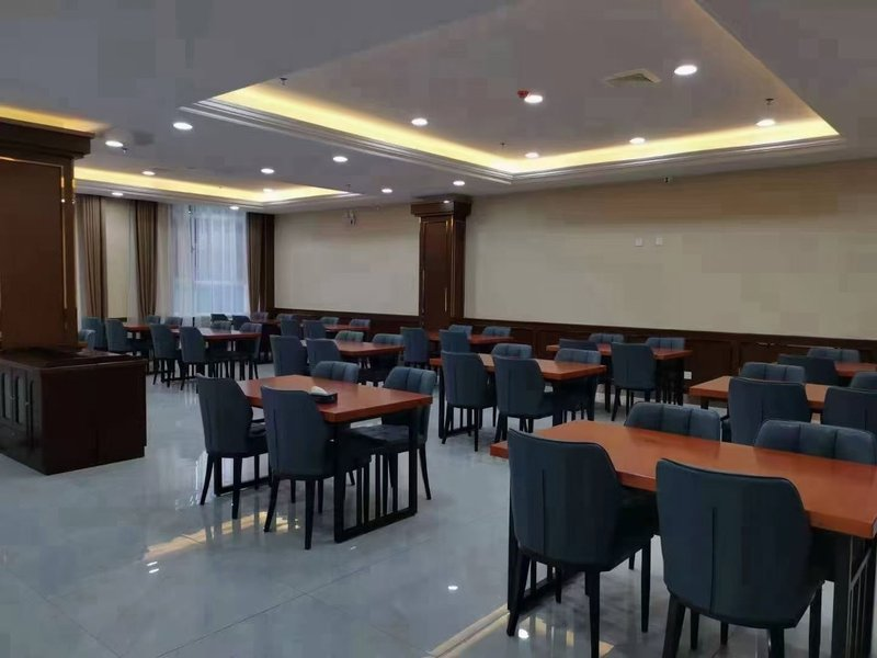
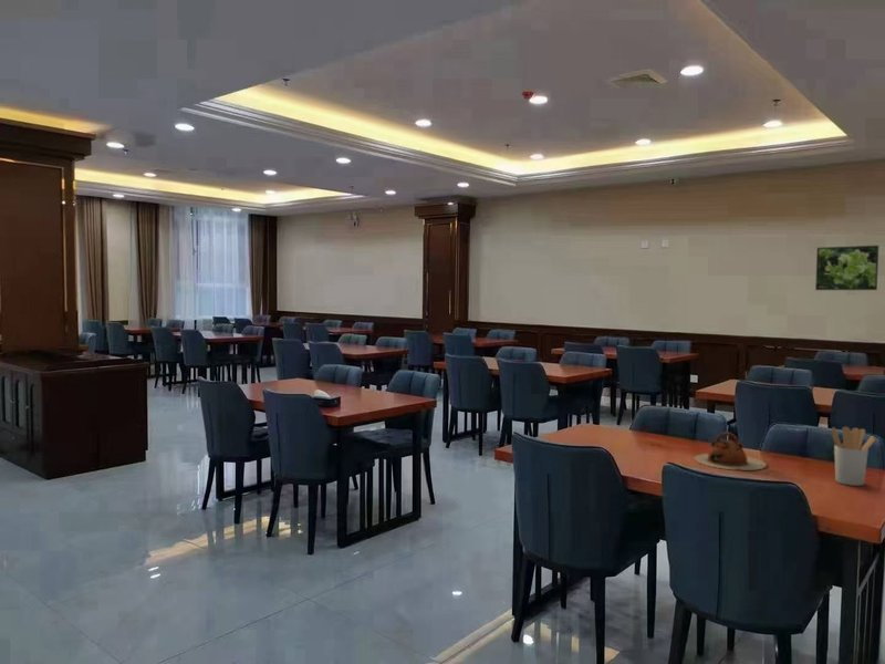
+ teapot [694,432,768,471]
+ utensil holder [830,426,877,487]
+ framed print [814,245,879,291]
